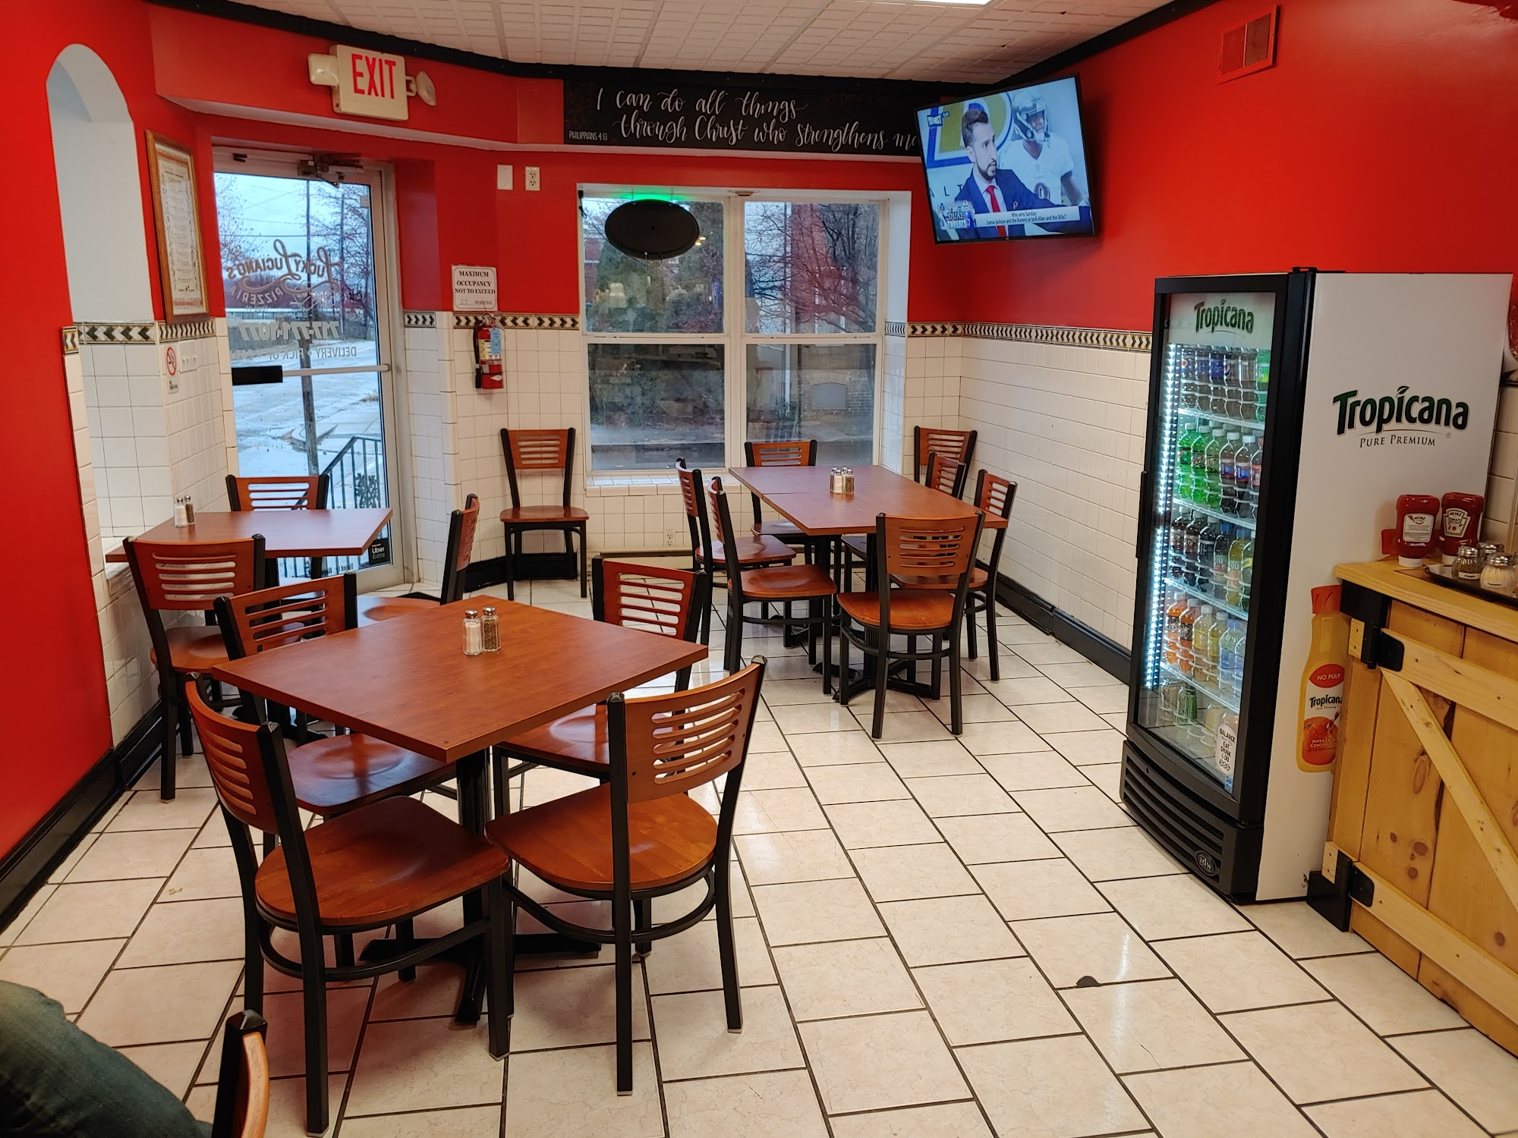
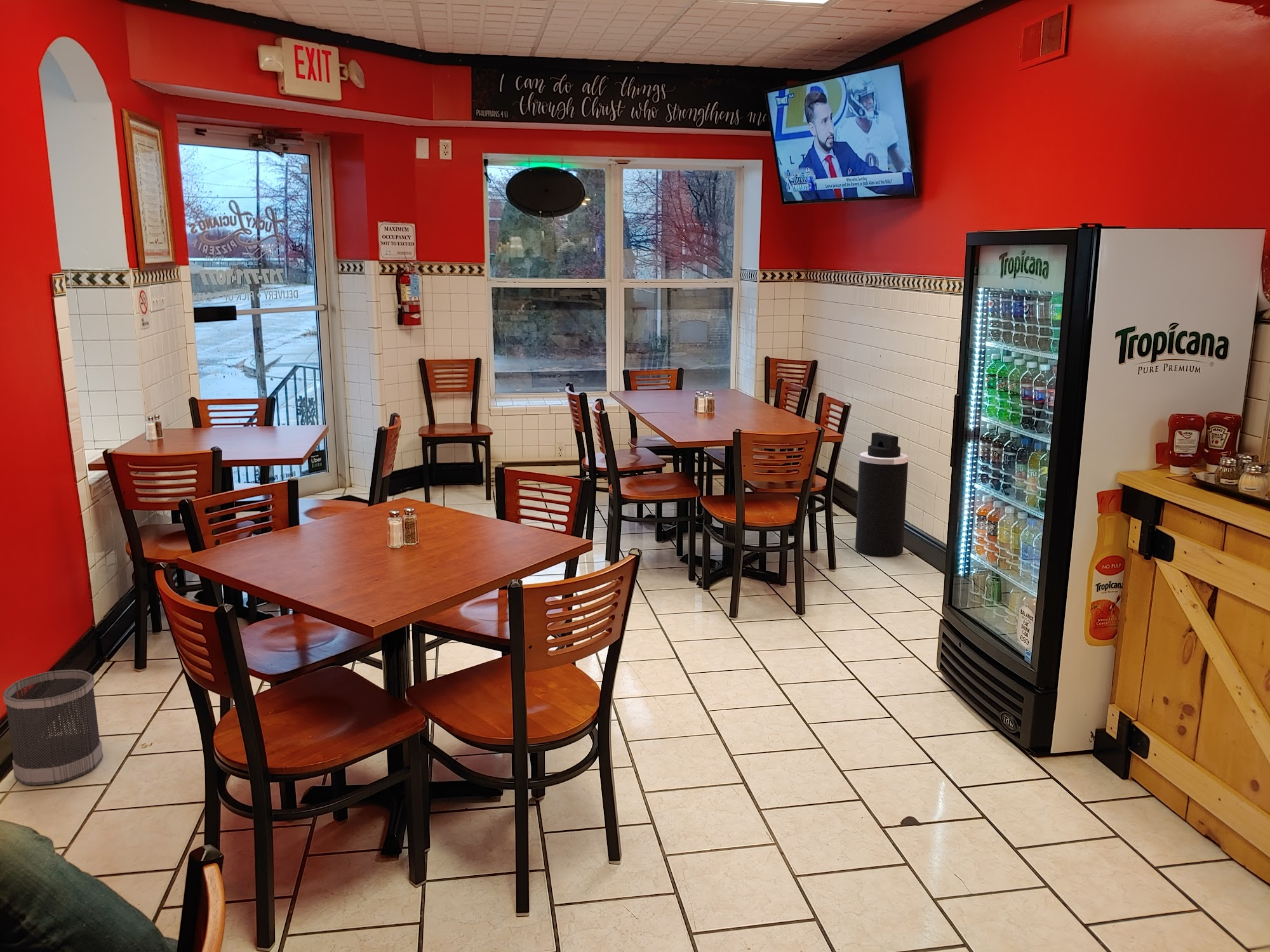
+ wastebasket [3,669,104,786]
+ trash can [855,432,909,557]
